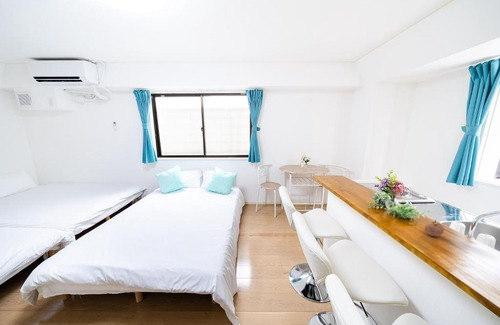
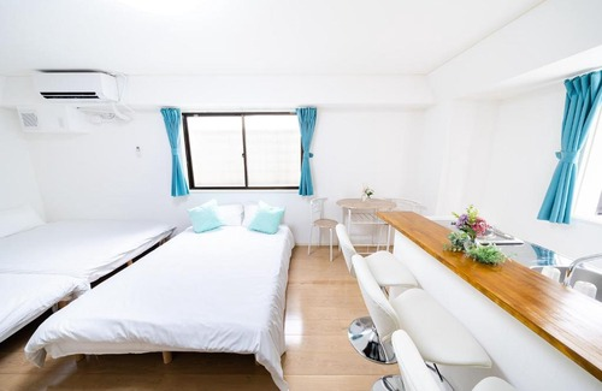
- fruit [424,219,445,237]
